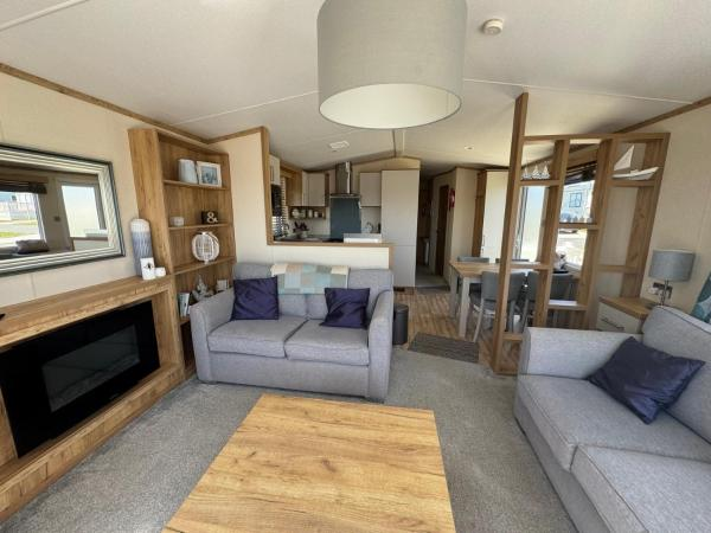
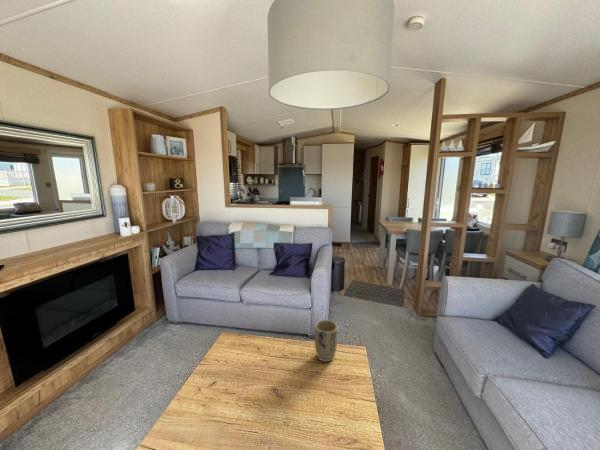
+ plant pot [314,319,339,363]
